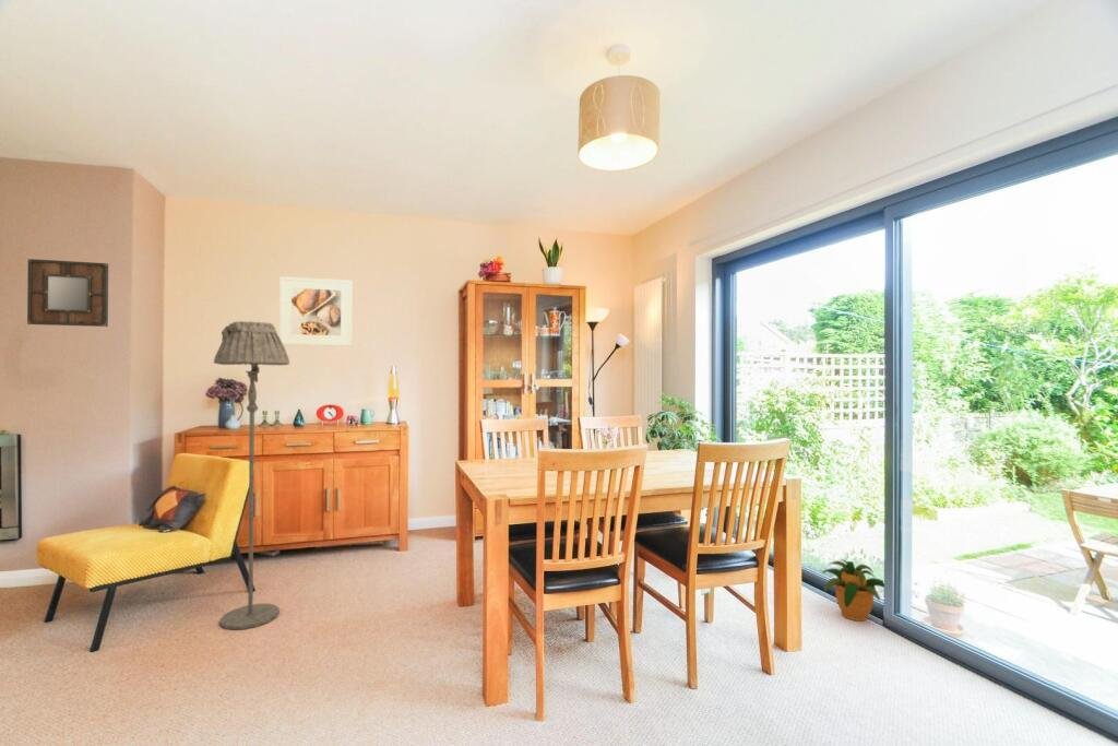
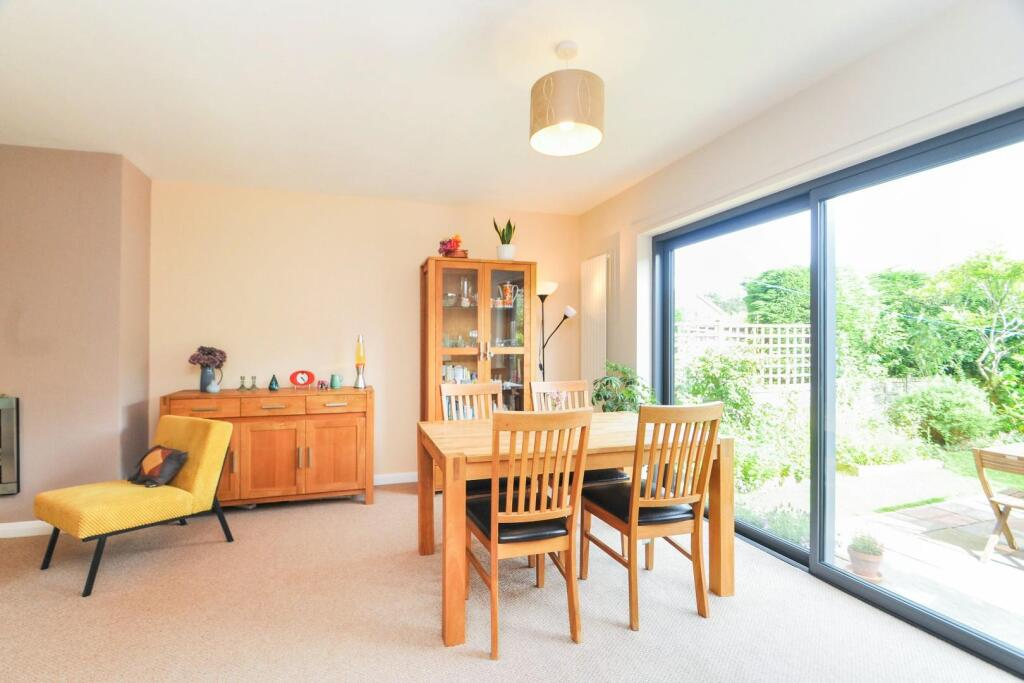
- potted plant [821,558,885,623]
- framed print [278,275,354,347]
- home mirror [26,258,109,328]
- floor lamp [213,320,290,631]
